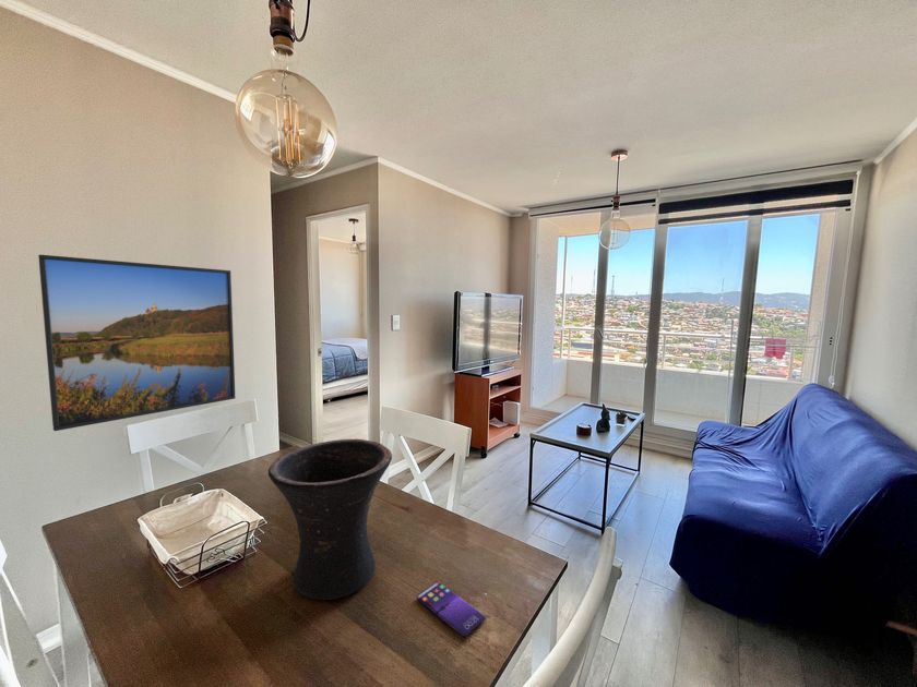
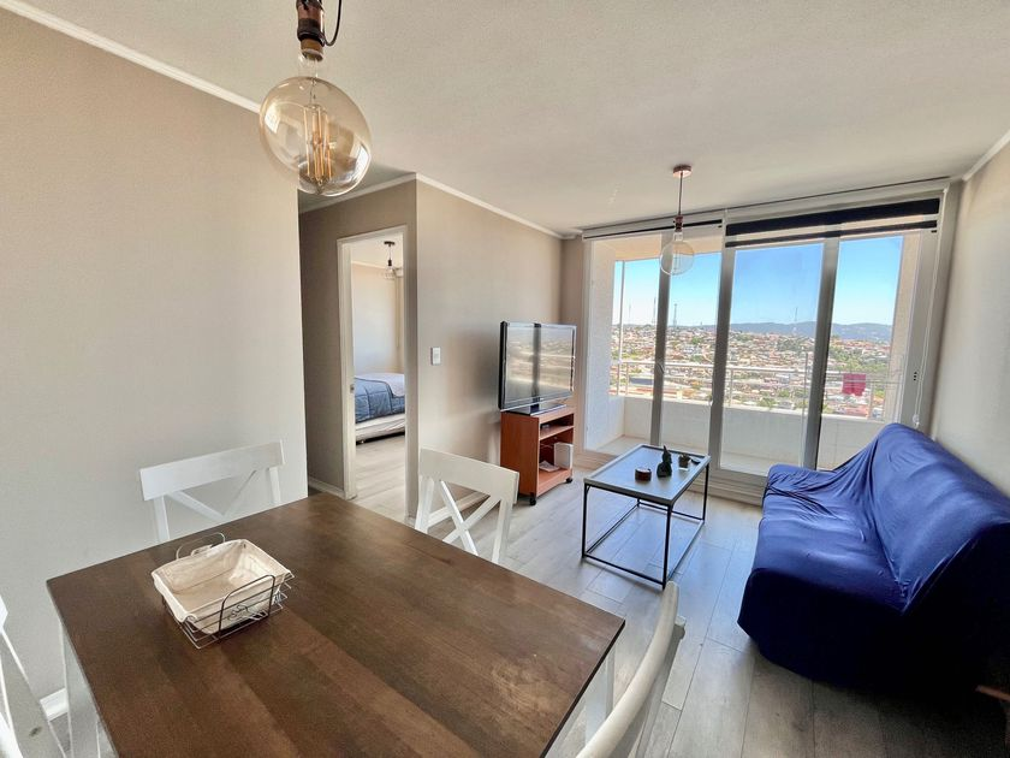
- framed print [37,254,237,432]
- vase [267,438,393,601]
- smartphone [416,580,487,638]
